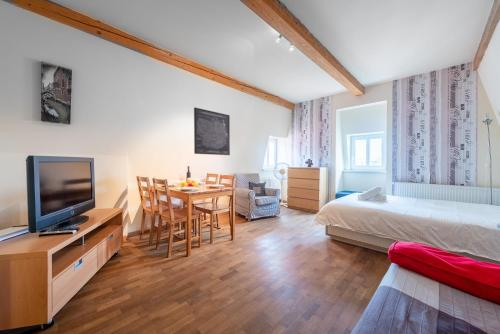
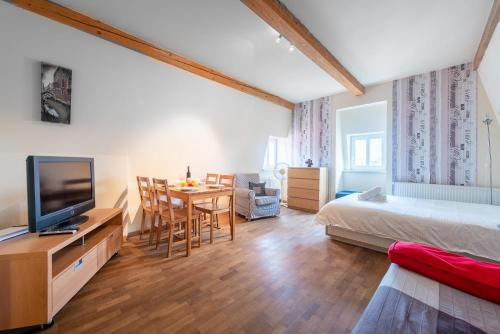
- wall art [193,106,231,156]
